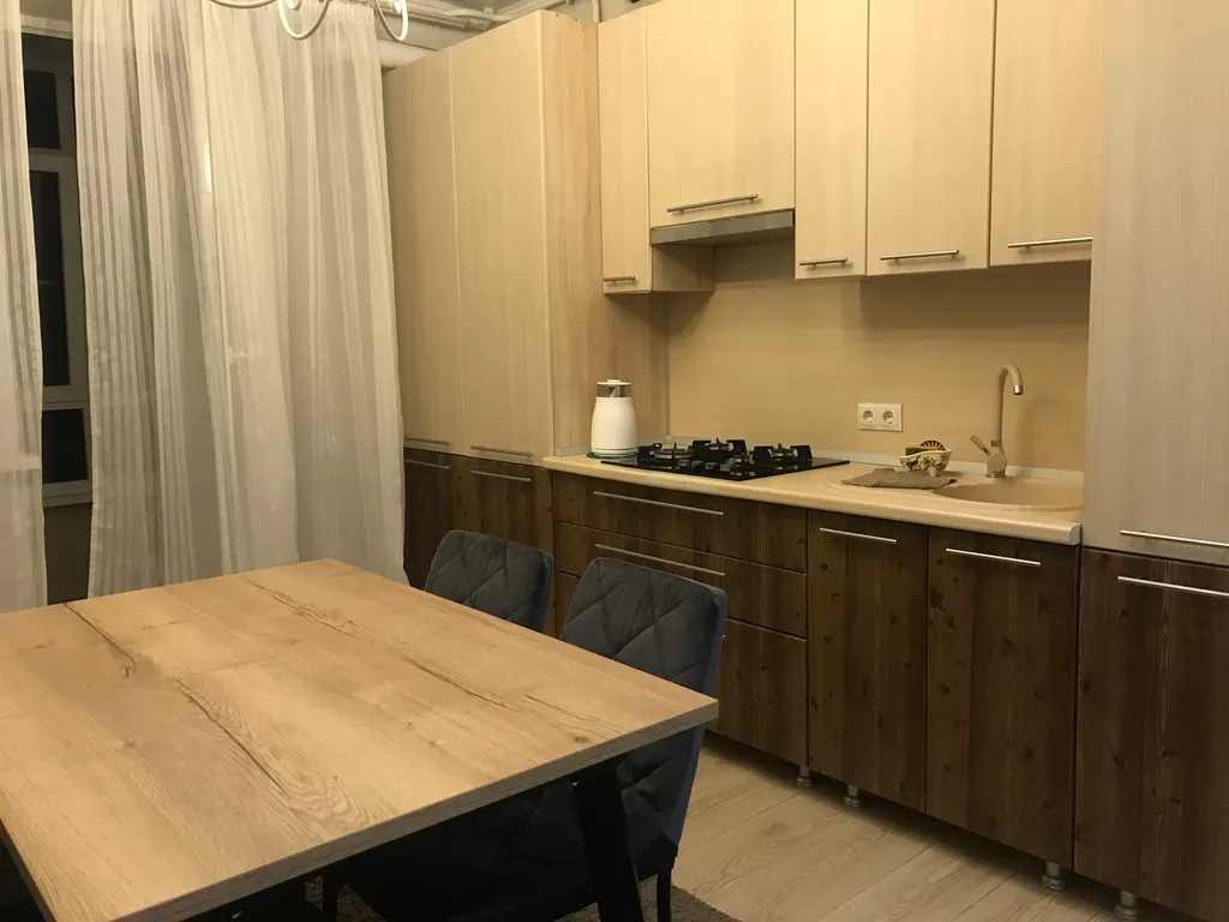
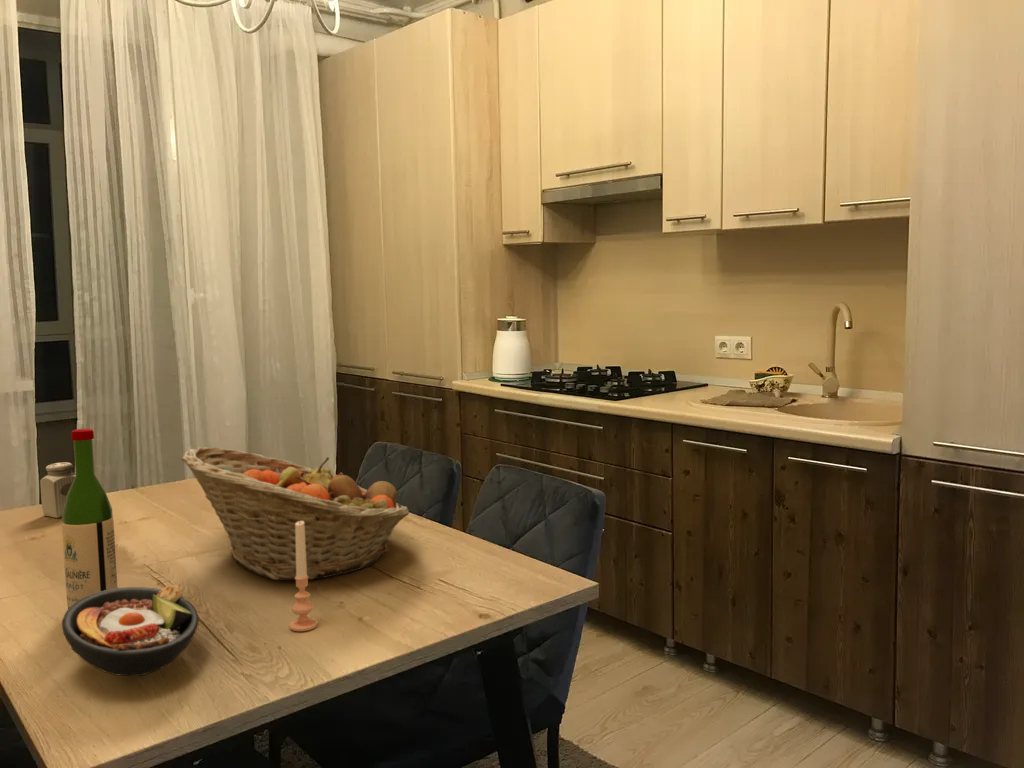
+ salt shaker [39,461,76,519]
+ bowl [61,584,200,677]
+ fruit basket [180,446,410,581]
+ candle [289,521,318,632]
+ wine bottle [61,428,118,609]
